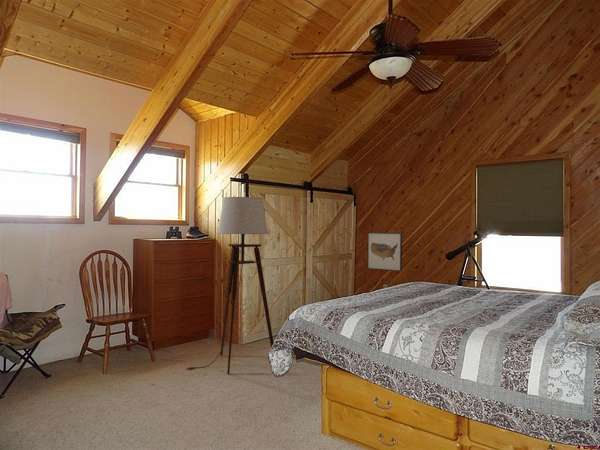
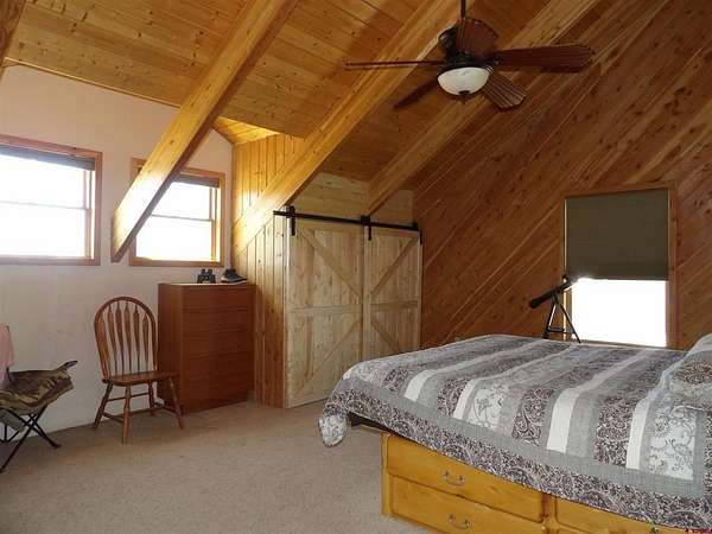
- floor lamp [185,196,274,375]
- wall art [366,232,403,272]
